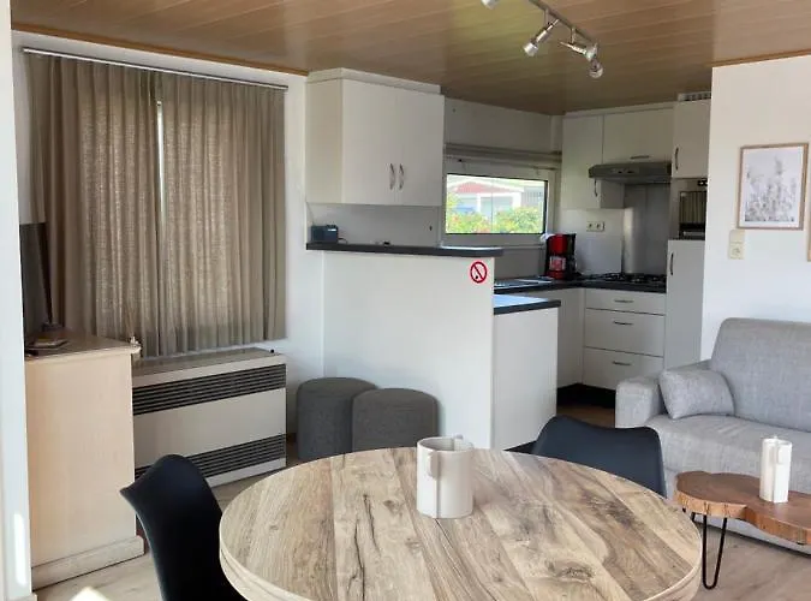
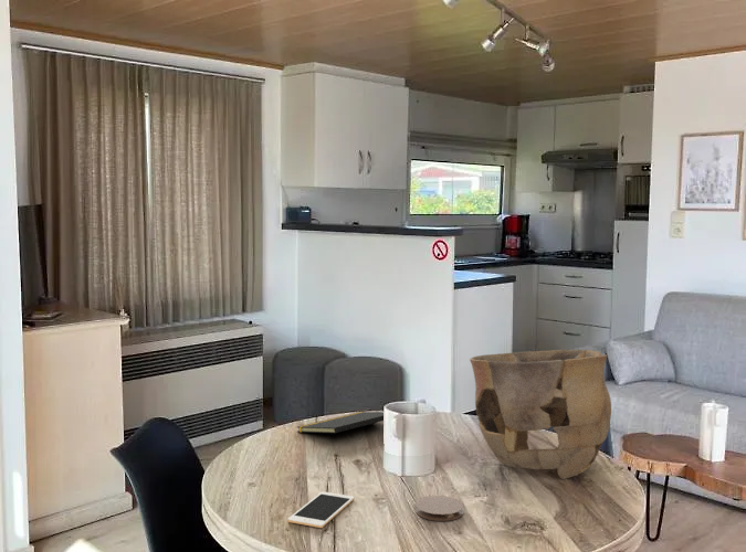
+ coaster [414,495,465,522]
+ notepad [296,411,385,434]
+ bowl [469,349,612,480]
+ cell phone [286,491,355,529]
